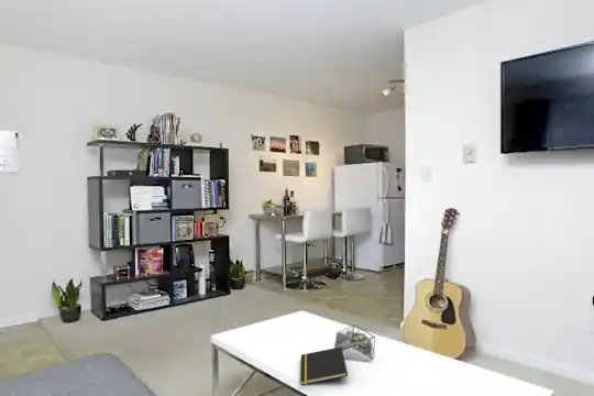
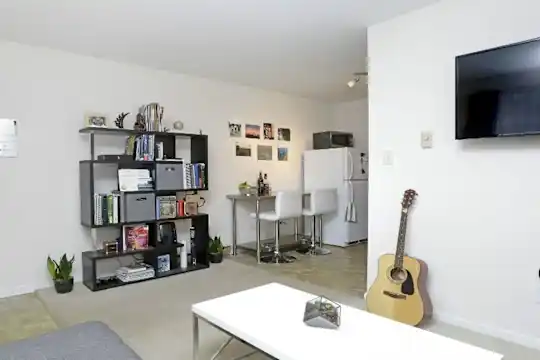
- notepad [299,345,349,386]
